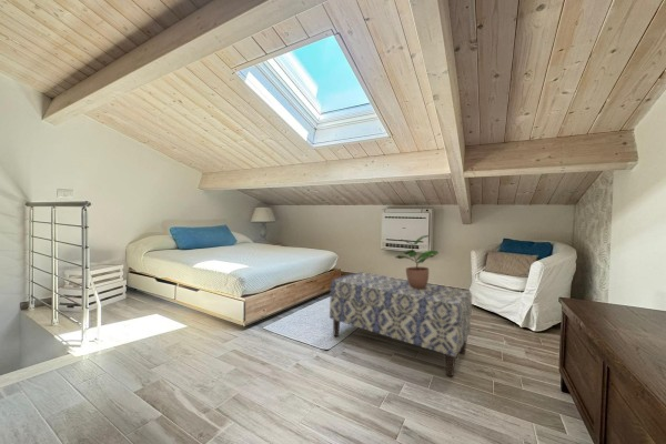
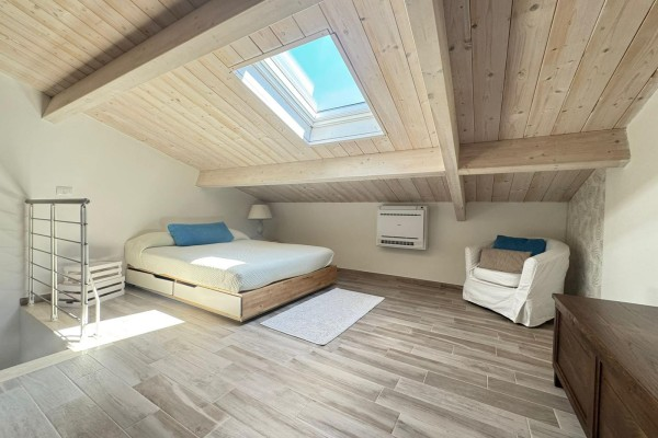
- potted plant [394,234,440,289]
- bench [329,271,473,377]
